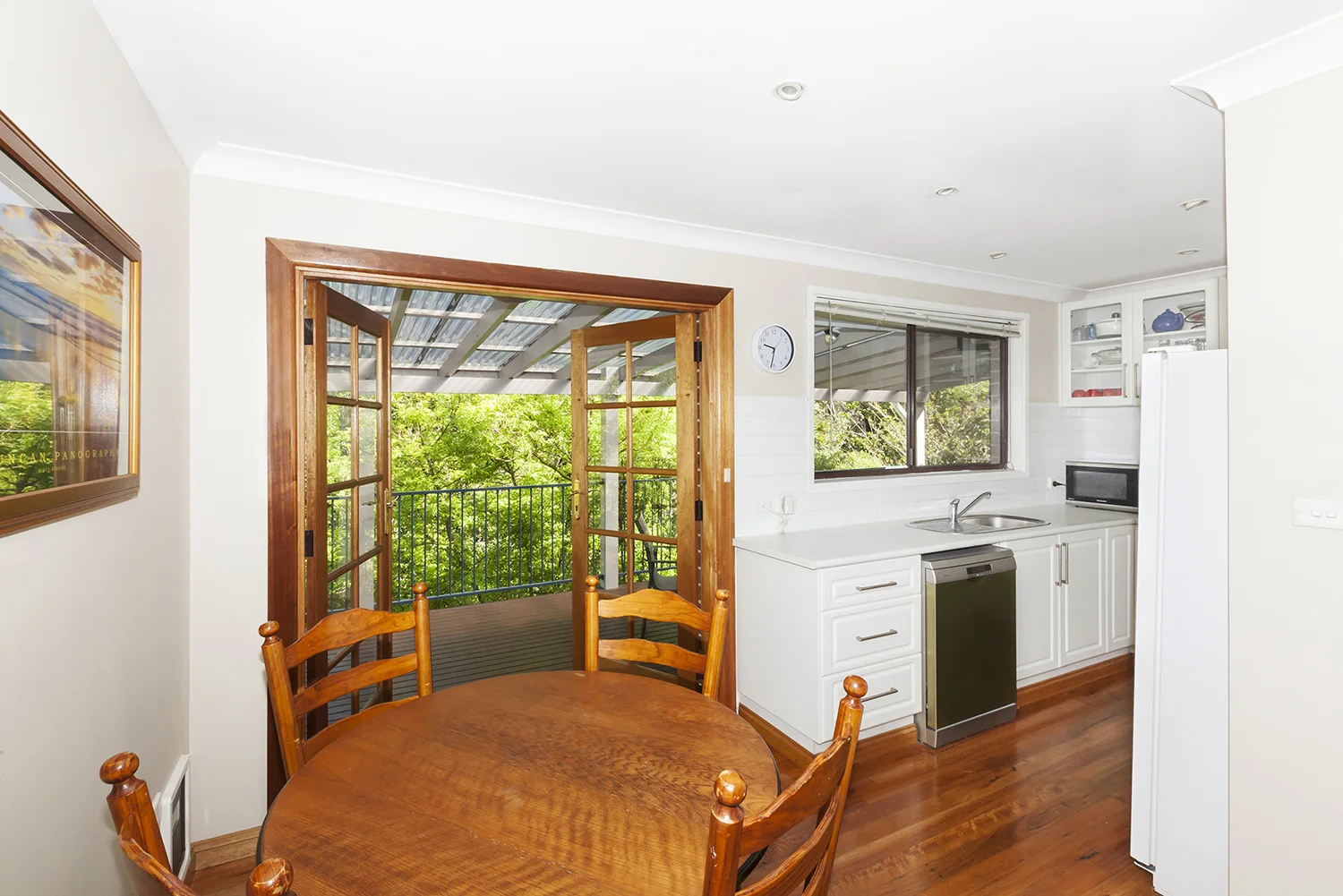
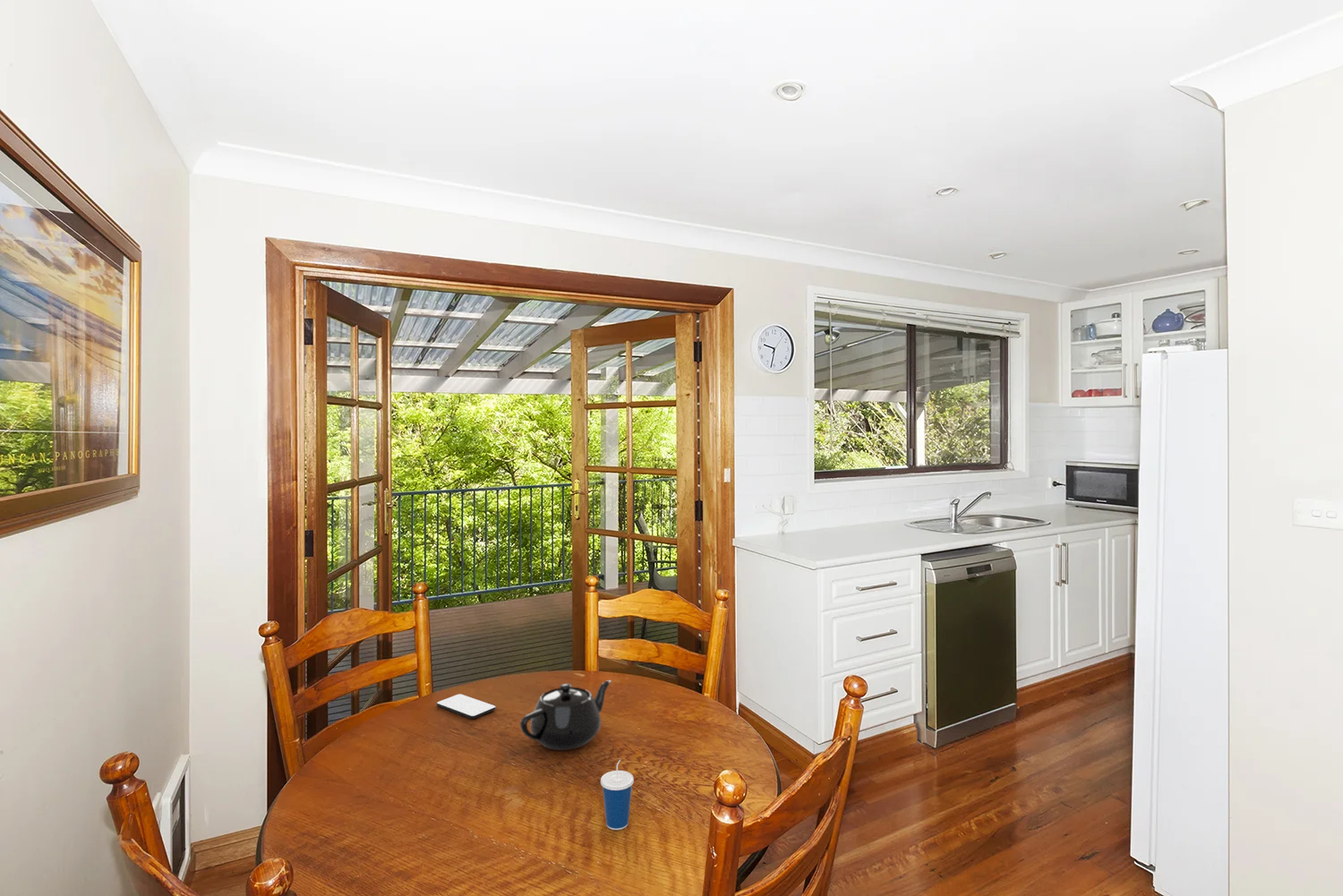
+ cup [600,758,635,831]
+ smartphone [436,694,497,720]
+ teapot [519,679,612,751]
